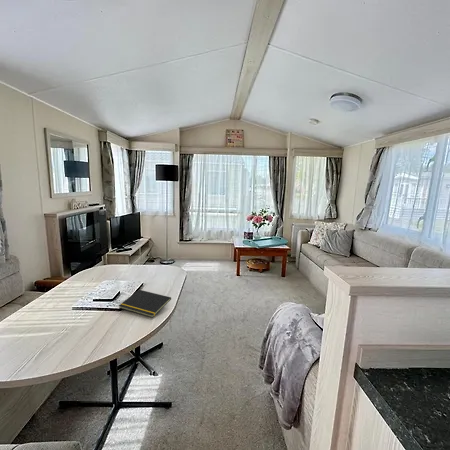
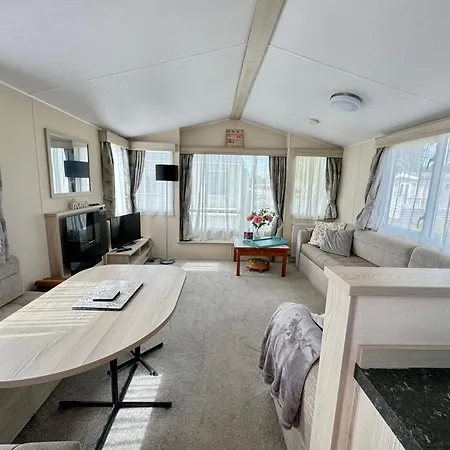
- notepad [118,289,172,318]
